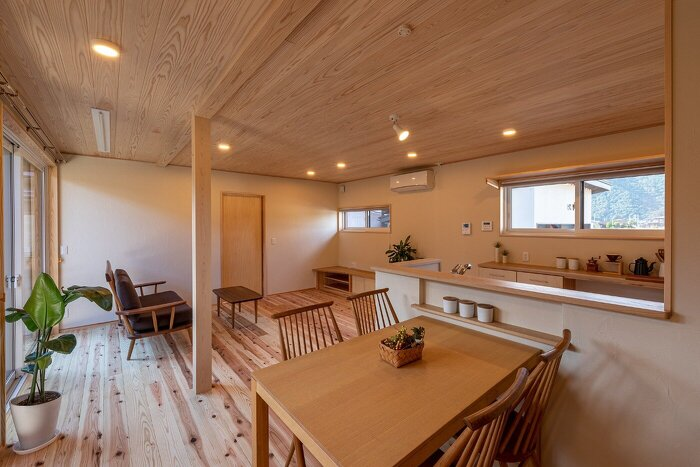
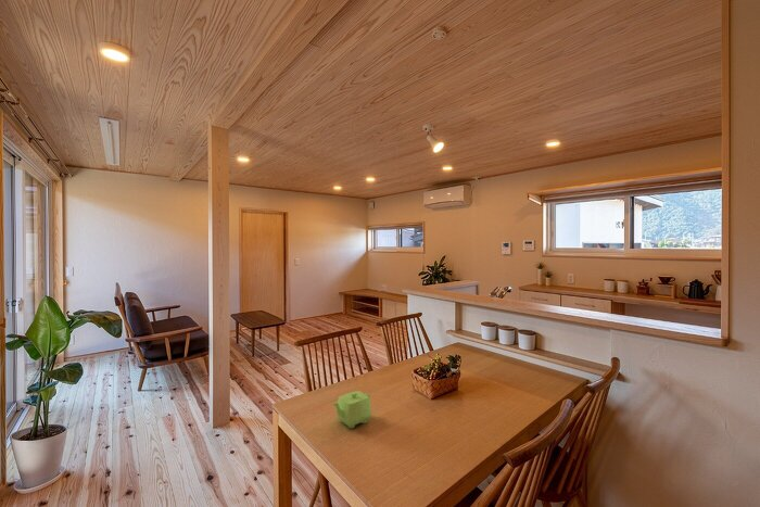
+ teapot [330,390,372,429]
